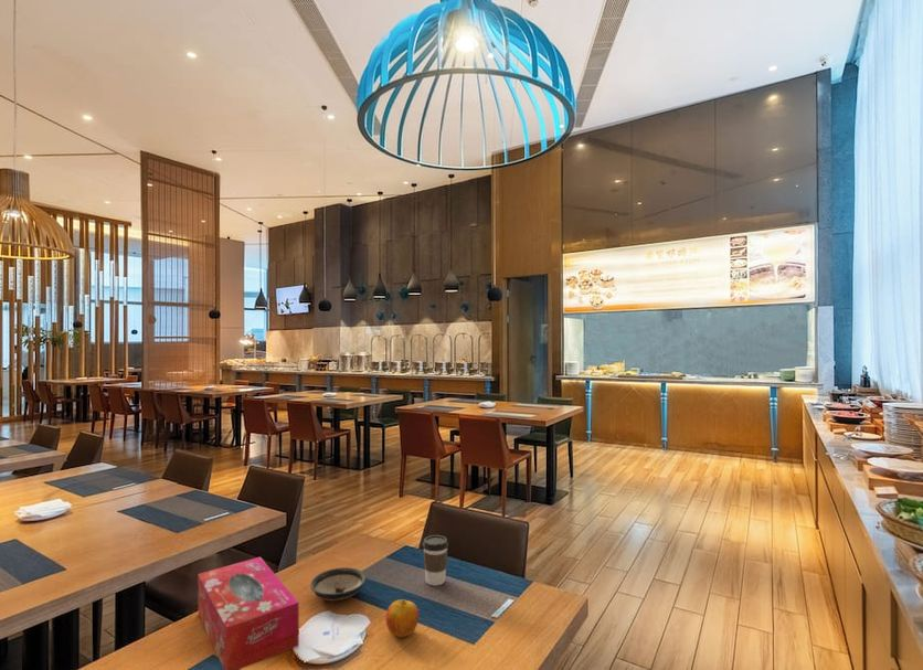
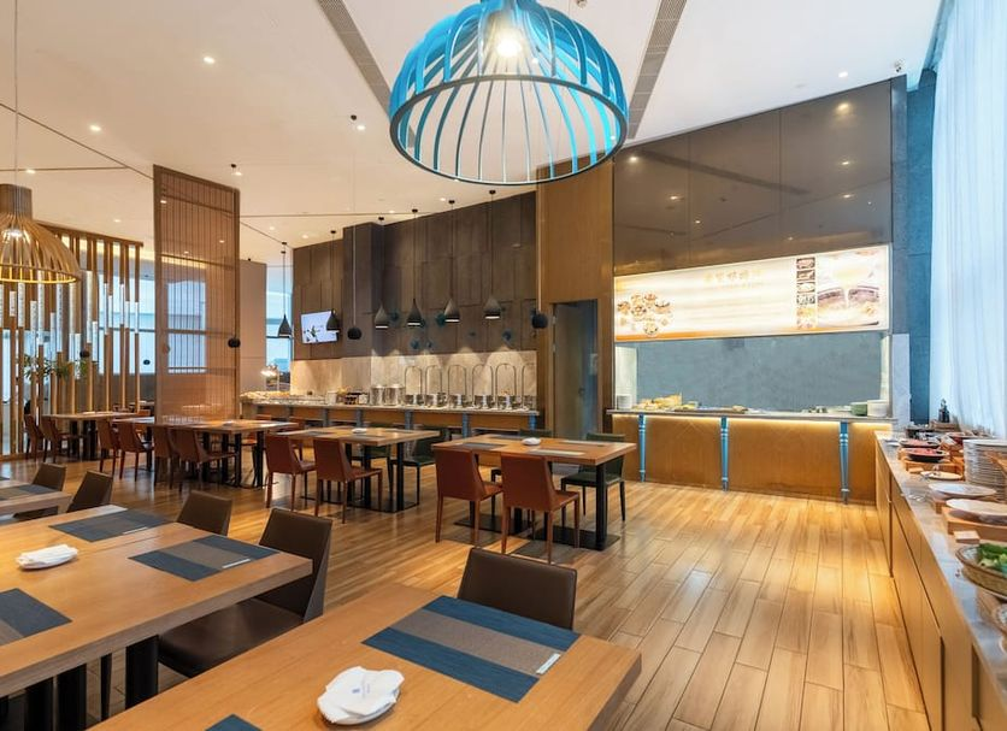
- tissue box [198,556,300,670]
- saucer [309,566,367,602]
- apple [385,598,420,638]
- coffee cup [422,534,449,587]
